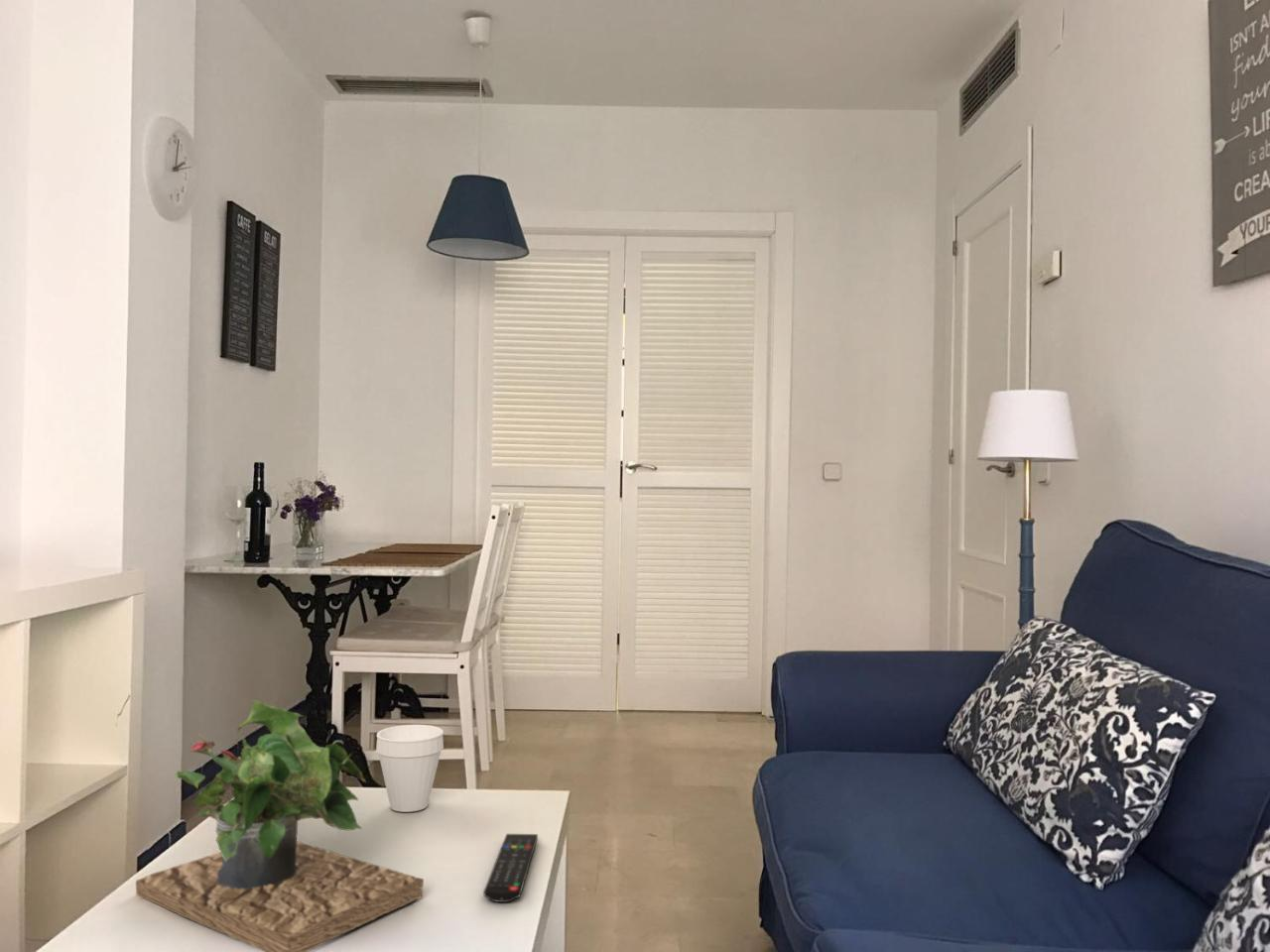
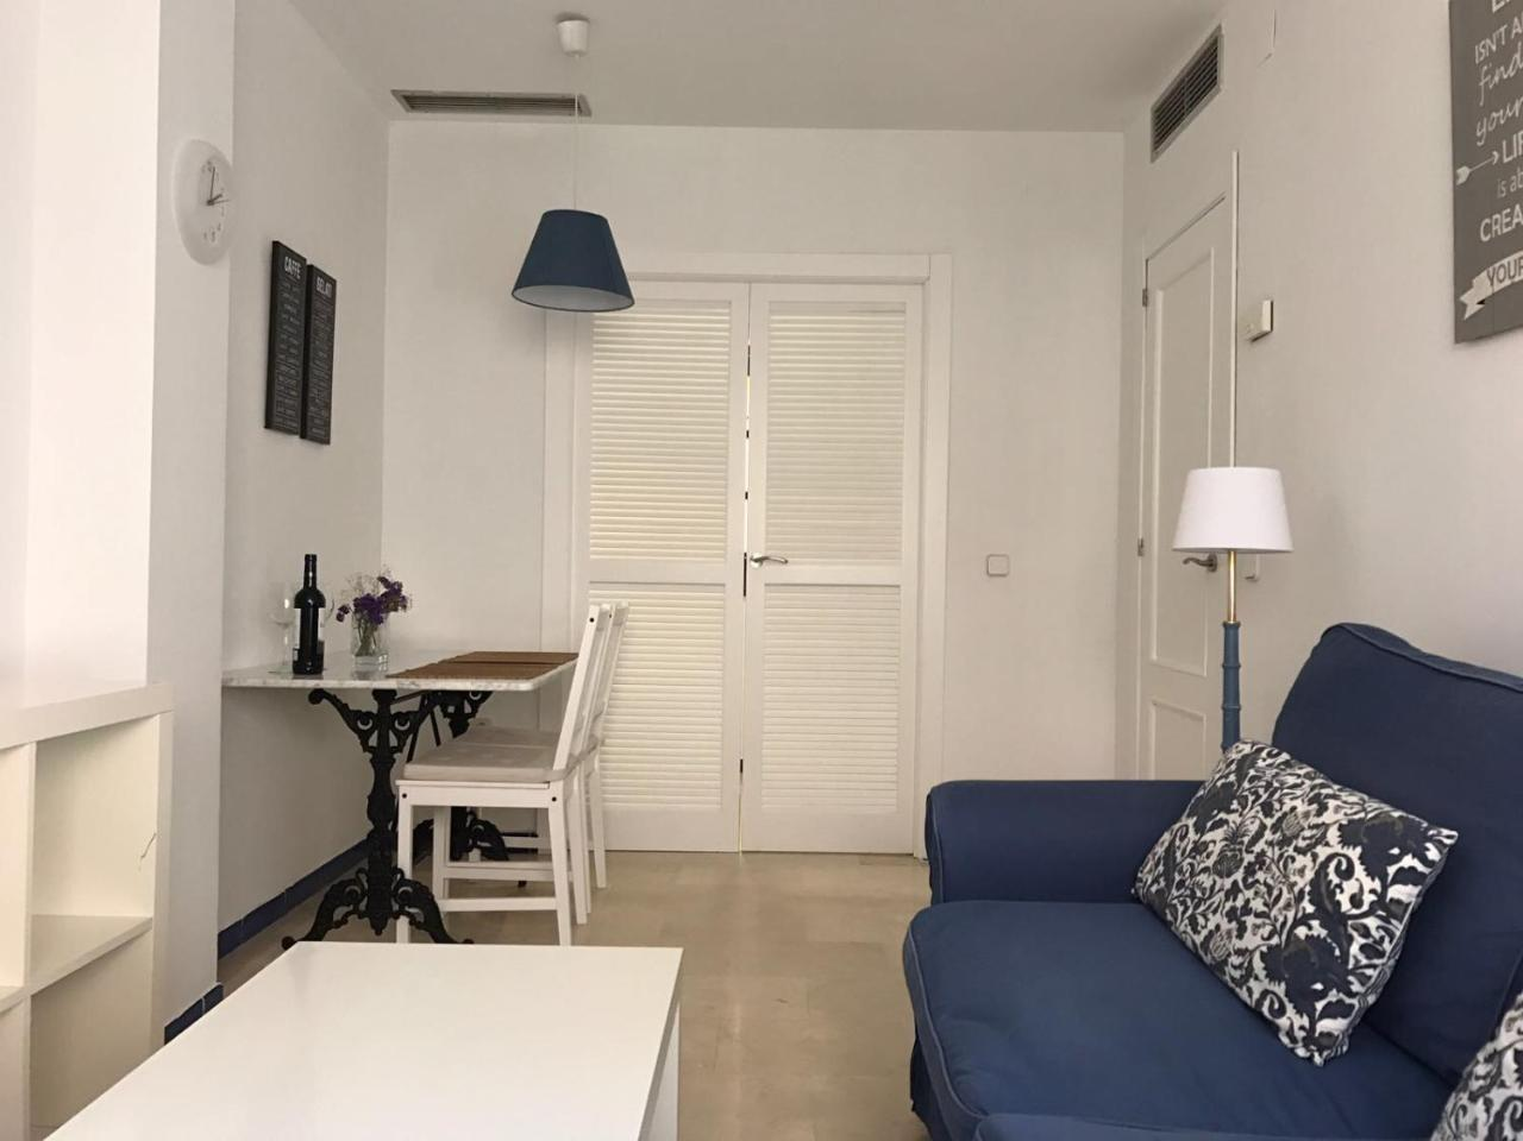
- potted plant [135,699,425,952]
- cup [375,724,445,813]
- remote control [483,833,539,903]
